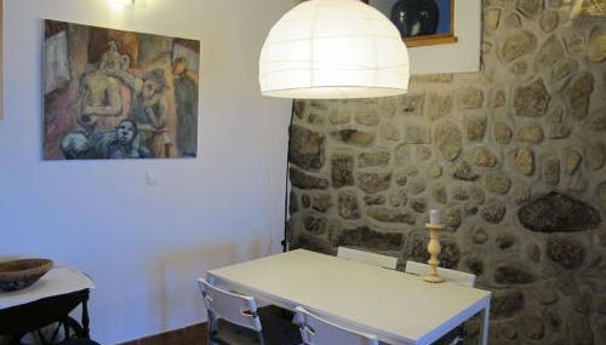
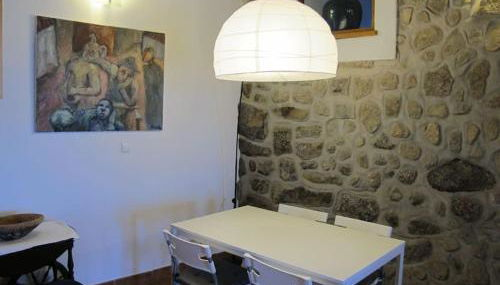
- candle holder [422,208,446,283]
